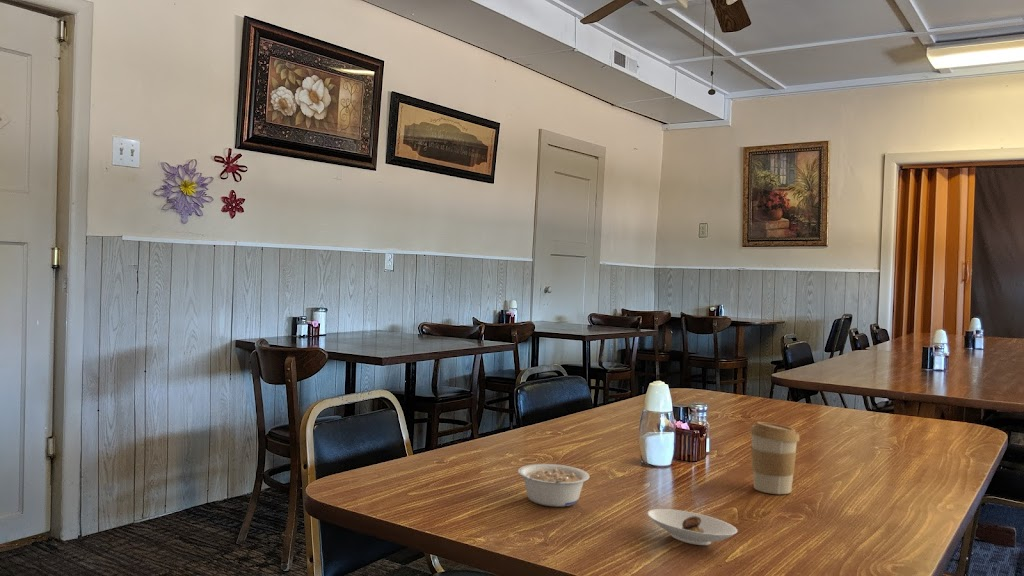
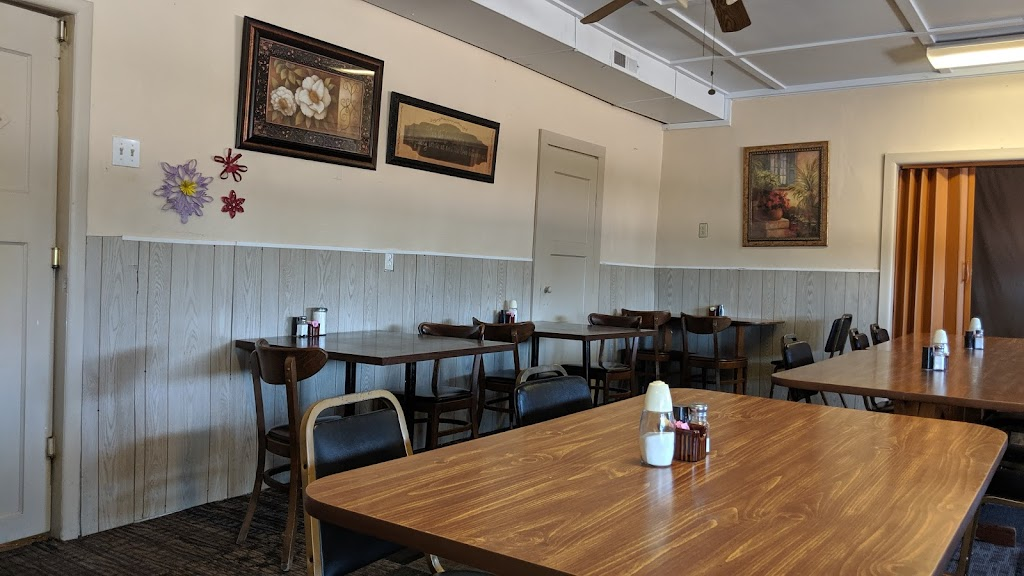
- legume [517,463,591,507]
- coffee cup [749,421,801,495]
- saucer [647,508,739,546]
